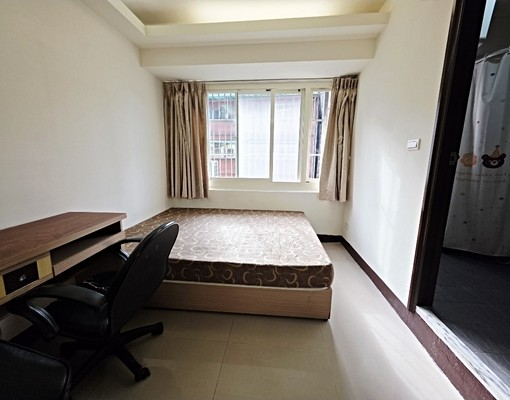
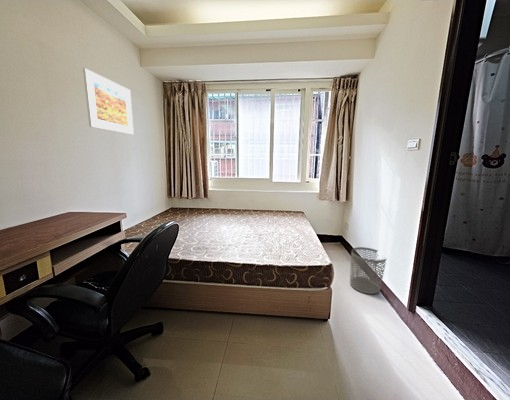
+ waste bin [349,246,387,295]
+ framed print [82,67,134,135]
